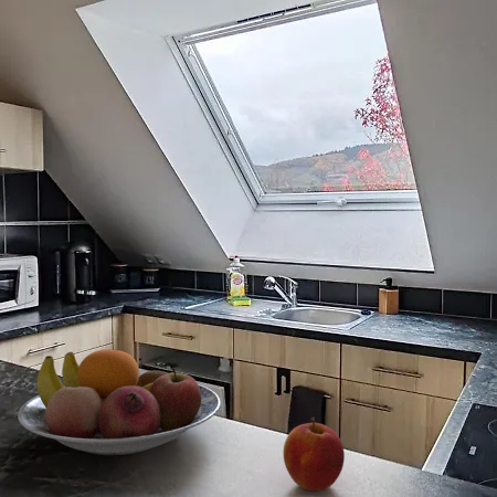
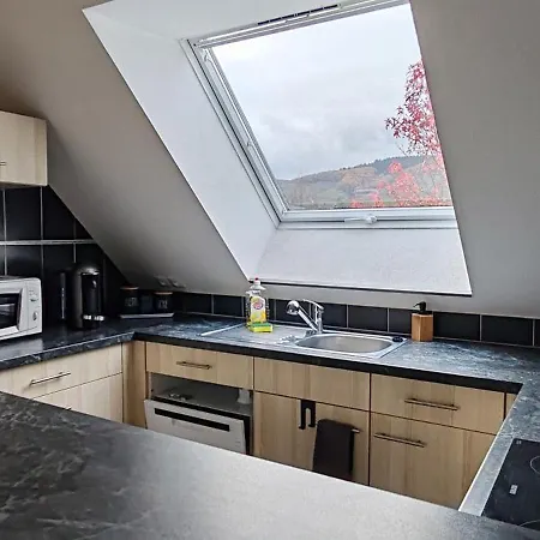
- apple [283,416,346,491]
- fruit bowl [17,348,221,456]
